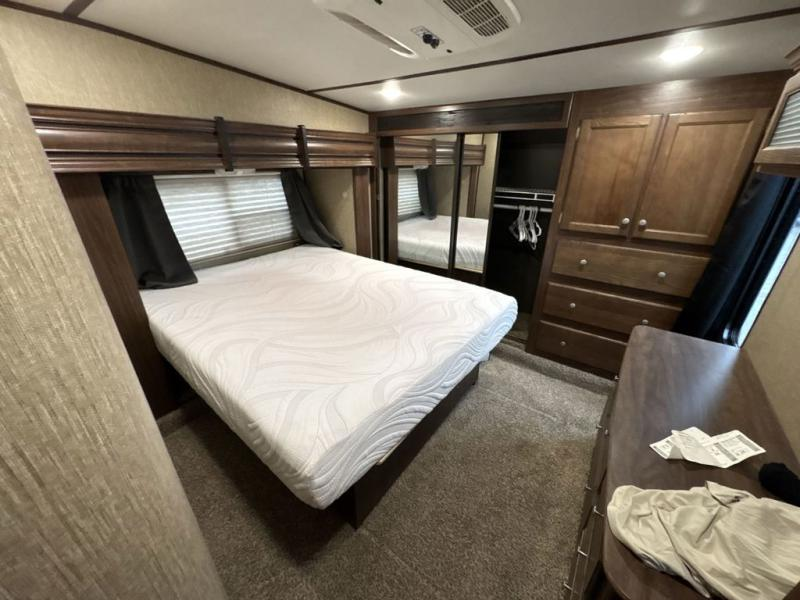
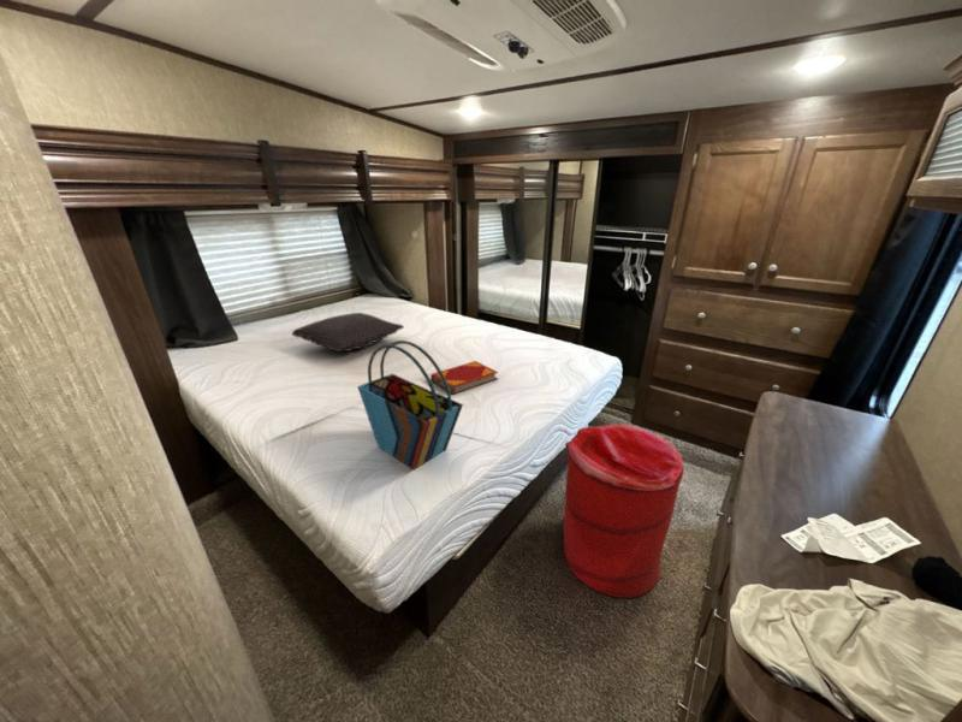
+ laundry hamper [562,422,684,599]
+ tote bag [356,339,464,471]
+ pillow [291,312,405,353]
+ hardback book [429,360,499,396]
